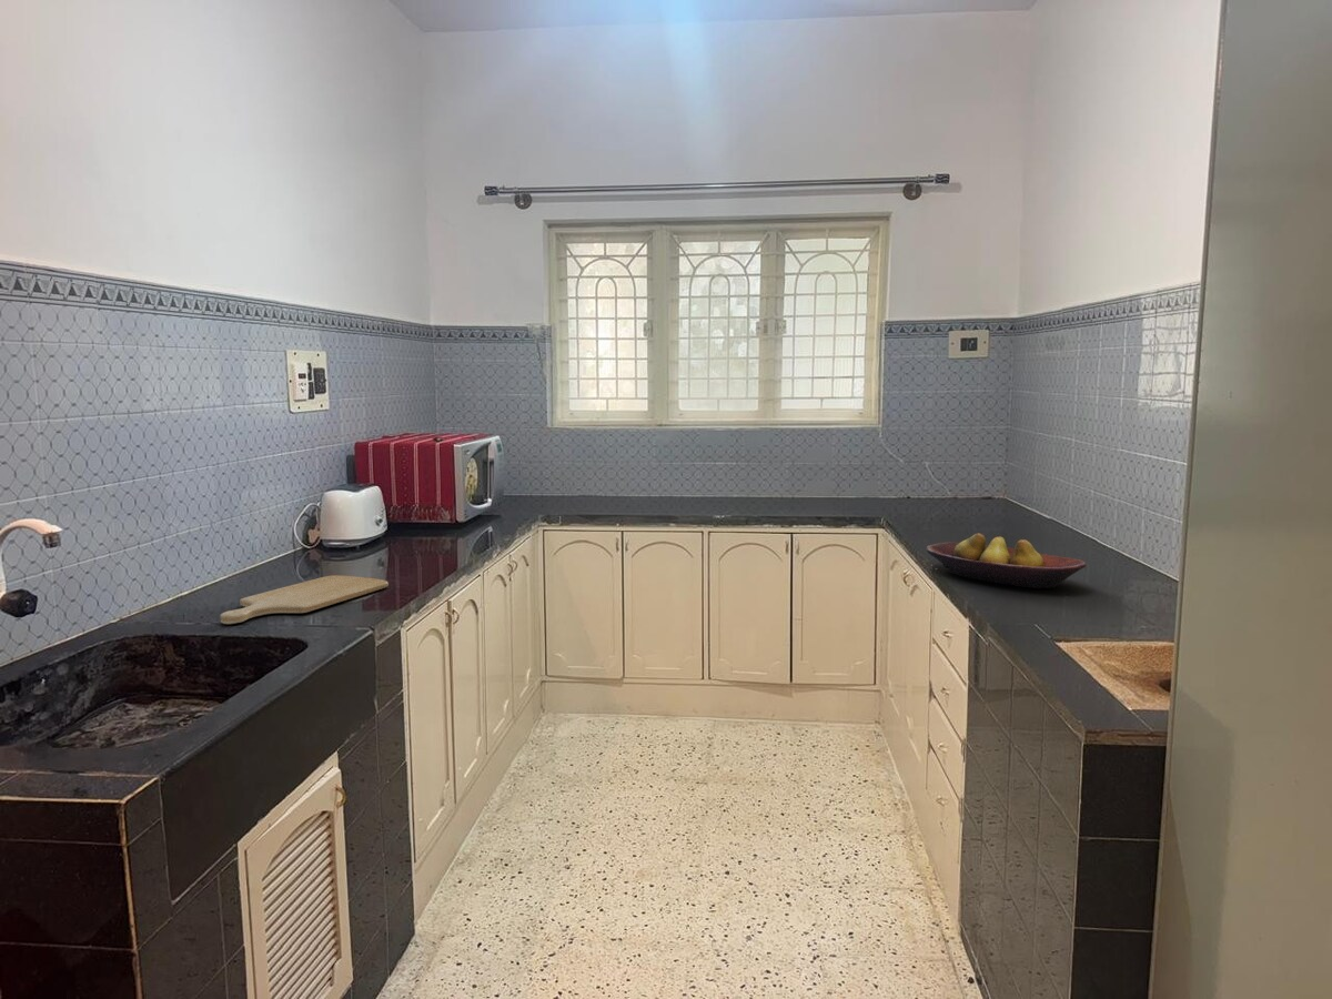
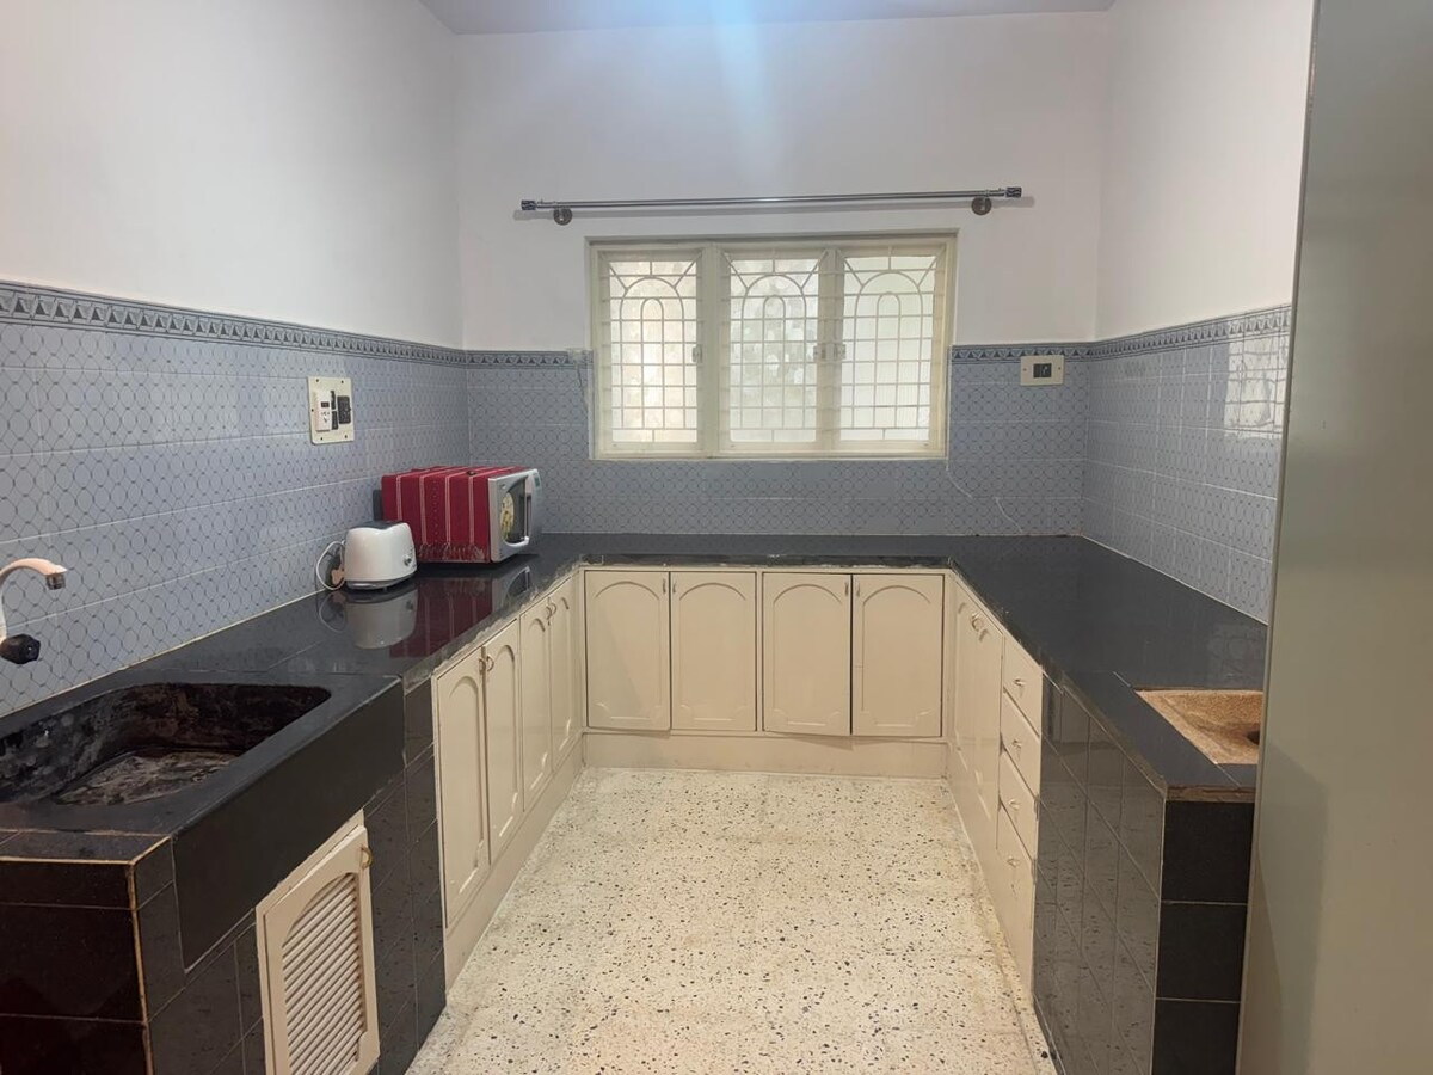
- chopping board [220,574,390,625]
- fruit bowl [925,533,1087,589]
